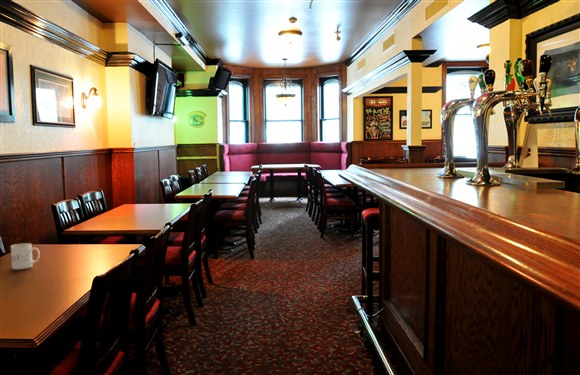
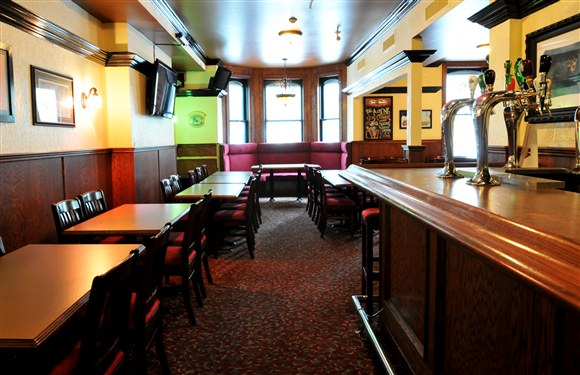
- mug [10,242,41,270]
